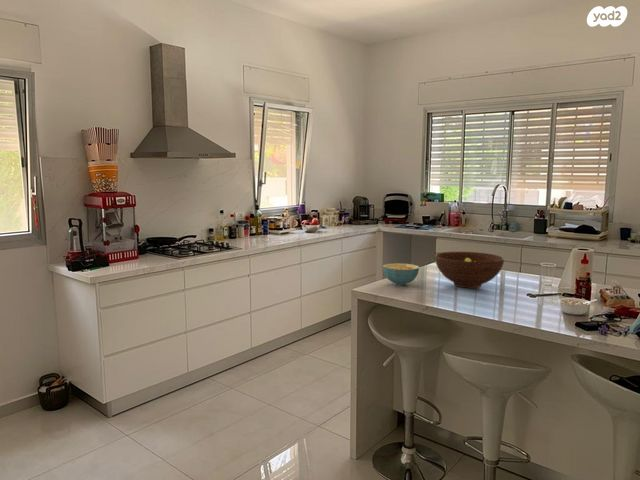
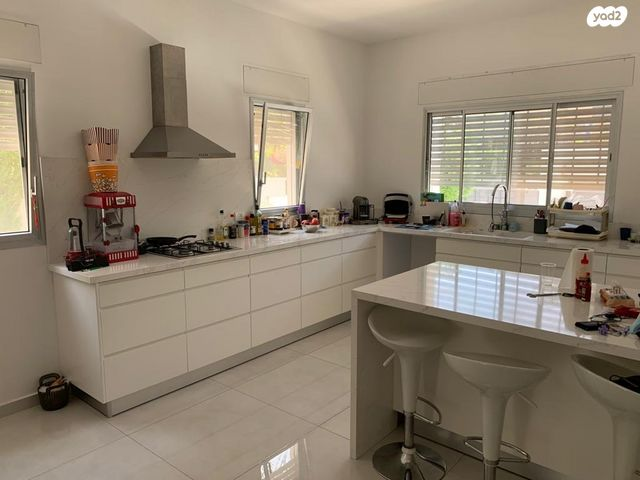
- fruit bowl [434,251,505,289]
- legume [557,297,598,316]
- cereal bowl [382,262,420,286]
